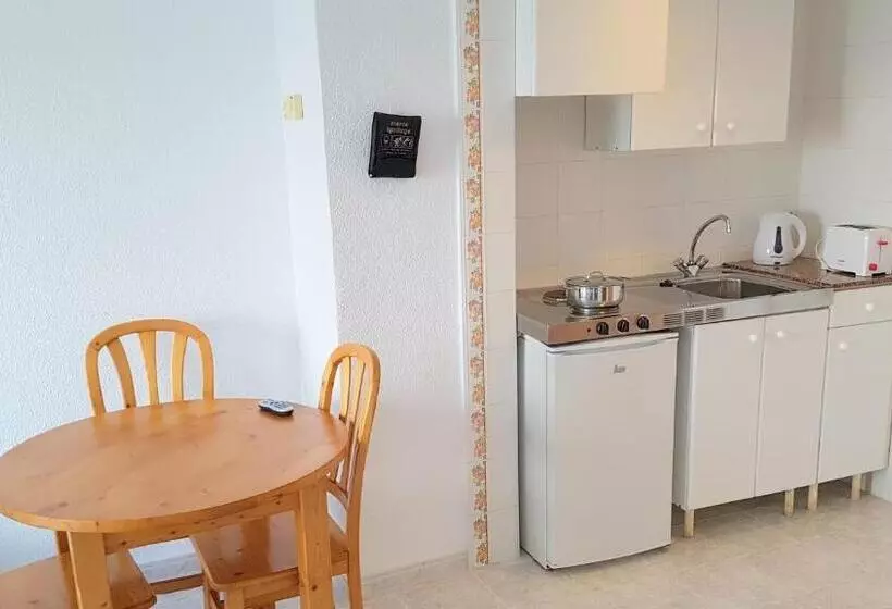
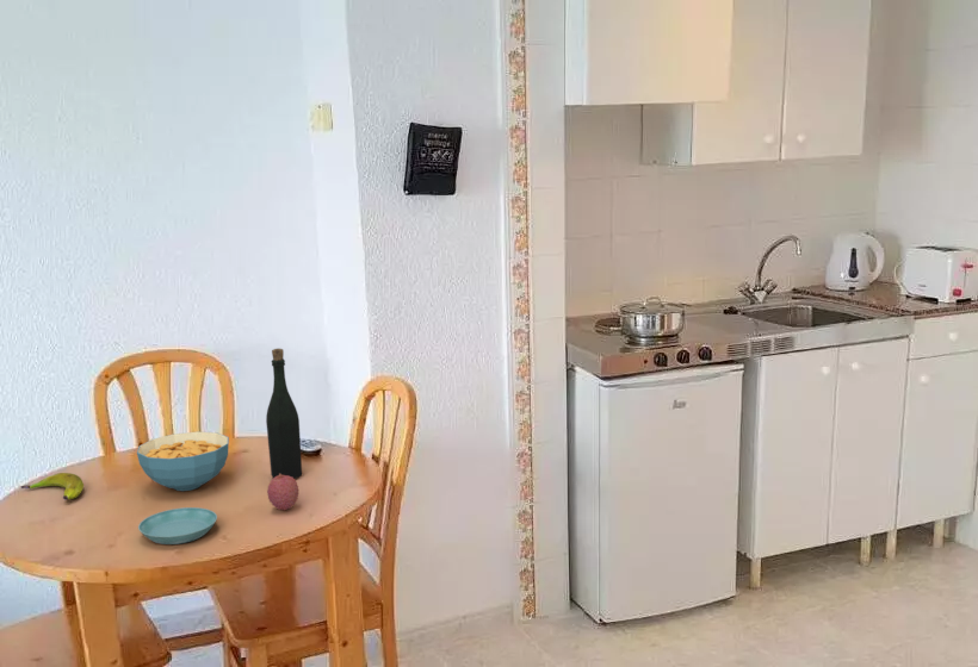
+ banana [20,472,85,501]
+ fruit [266,474,299,511]
+ saucer [137,506,218,546]
+ bottle [265,348,303,480]
+ cereal bowl [136,430,230,492]
